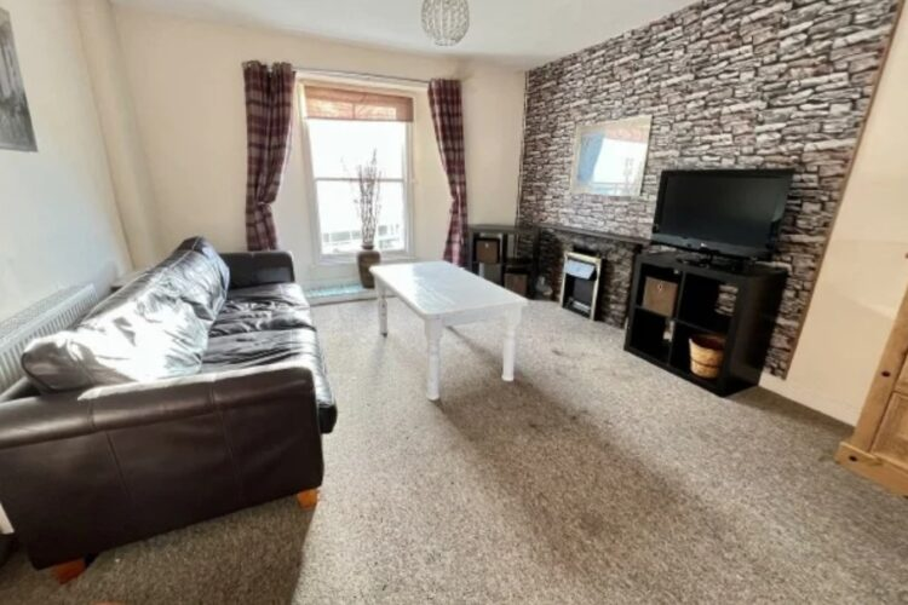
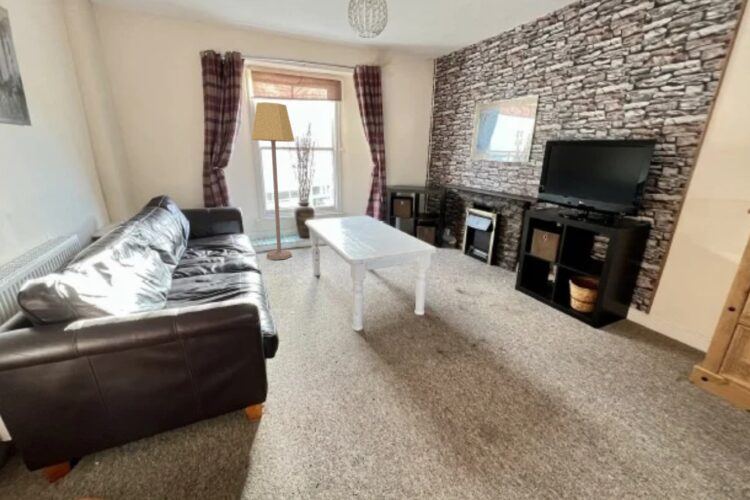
+ lamp [251,101,295,261]
